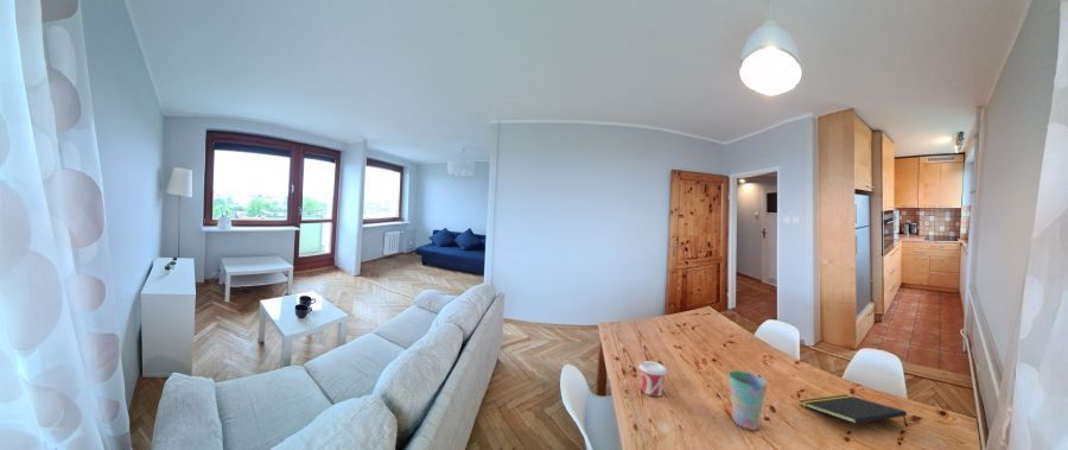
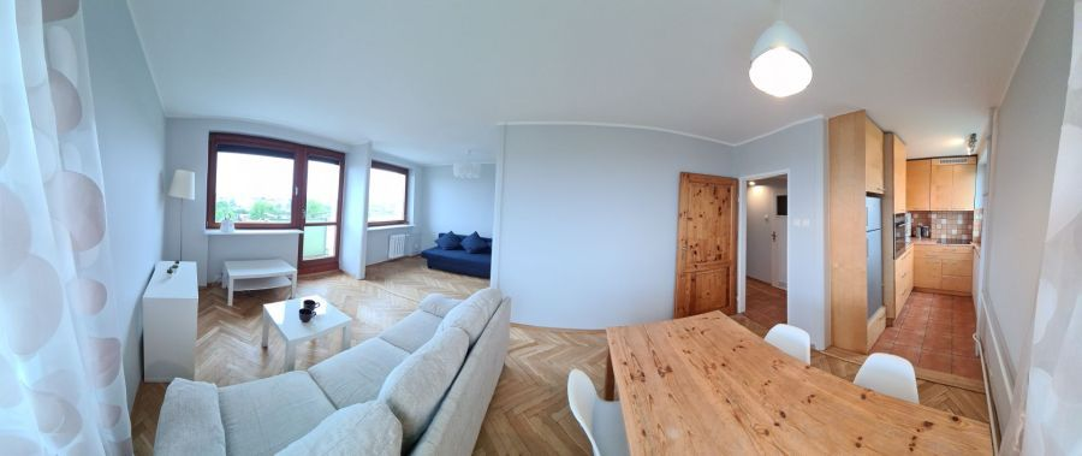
- notepad [799,393,908,426]
- cup [638,360,668,398]
- cup [727,369,768,431]
